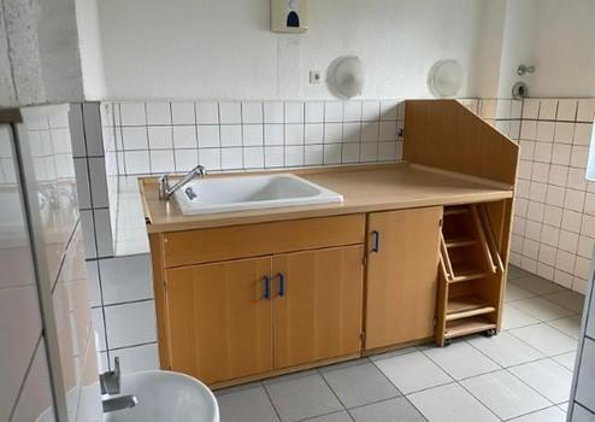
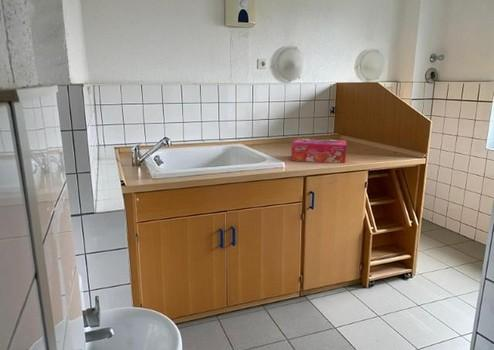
+ tissue box [290,137,347,164]
